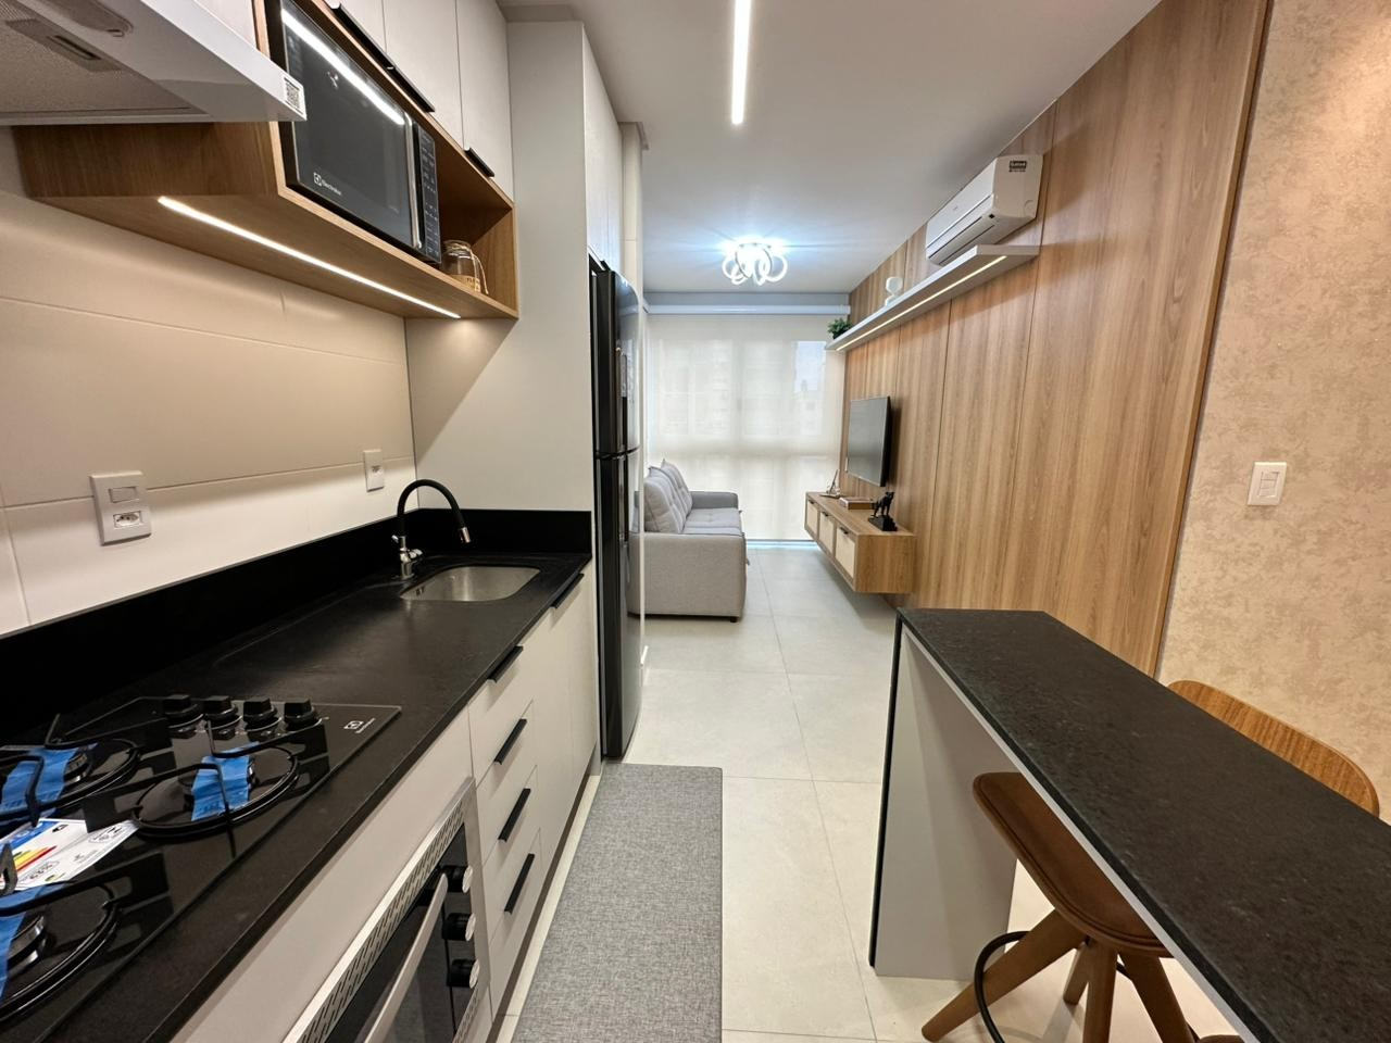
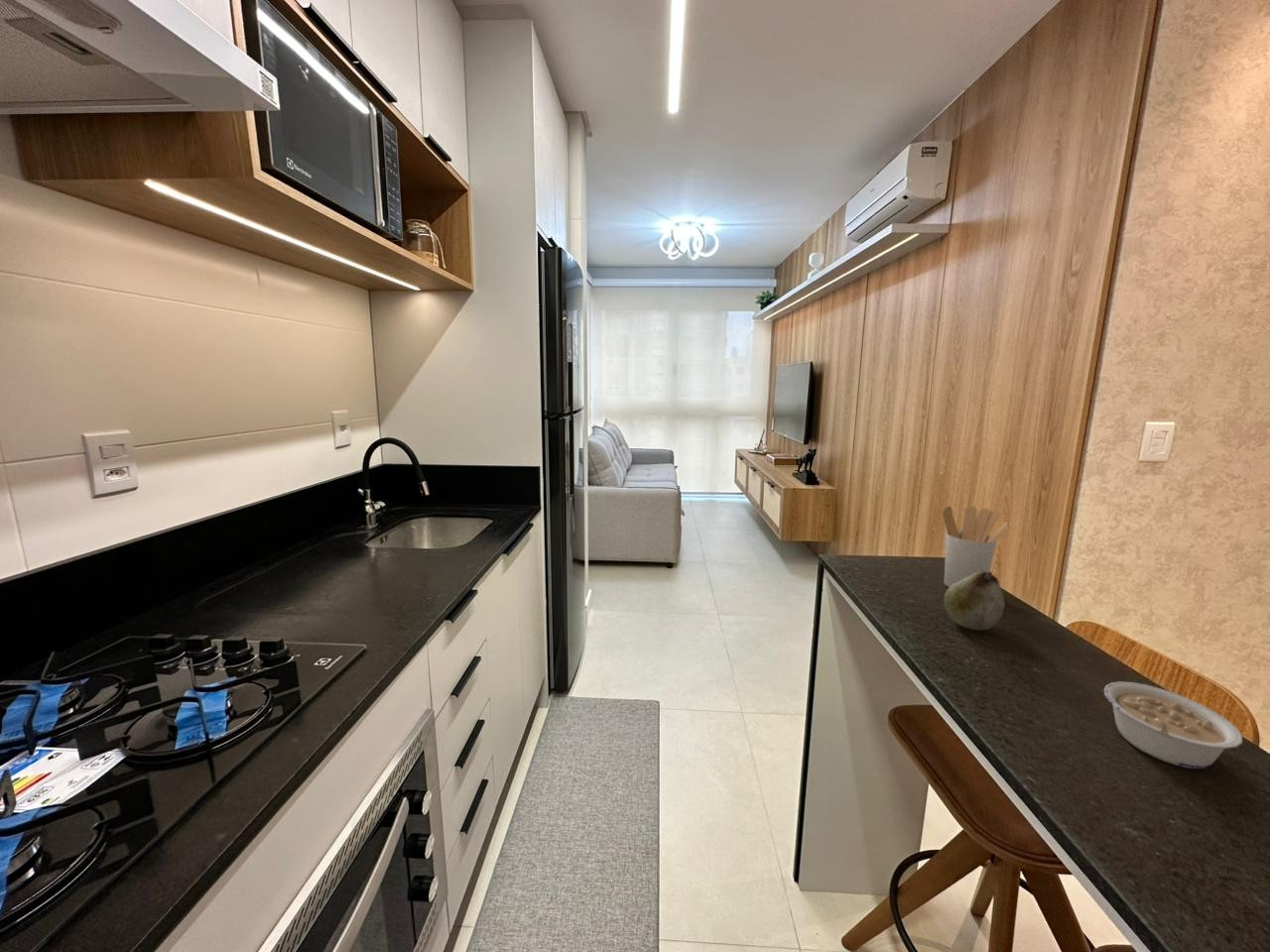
+ legume [1102,681,1243,770]
+ utensil holder [942,505,1011,588]
+ fruit [943,571,1006,631]
